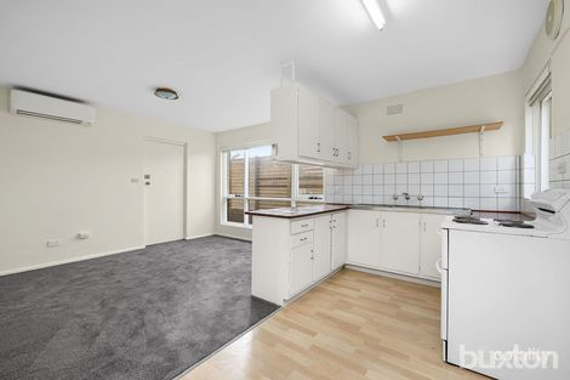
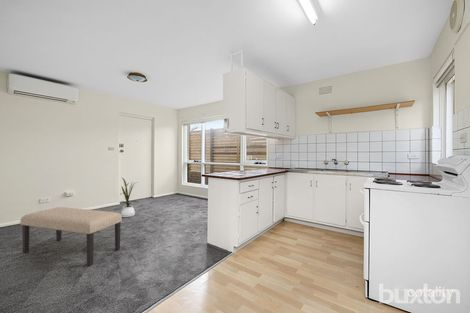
+ bench [19,206,123,266]
+ house plant [119,176,138,218]
